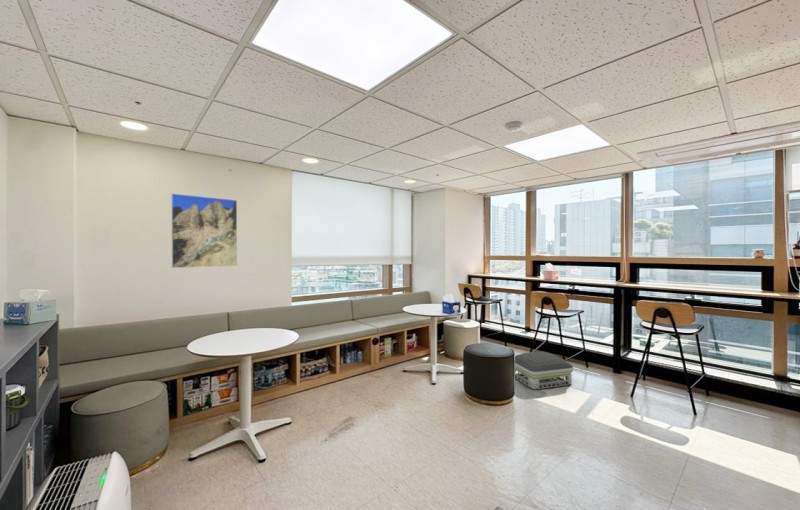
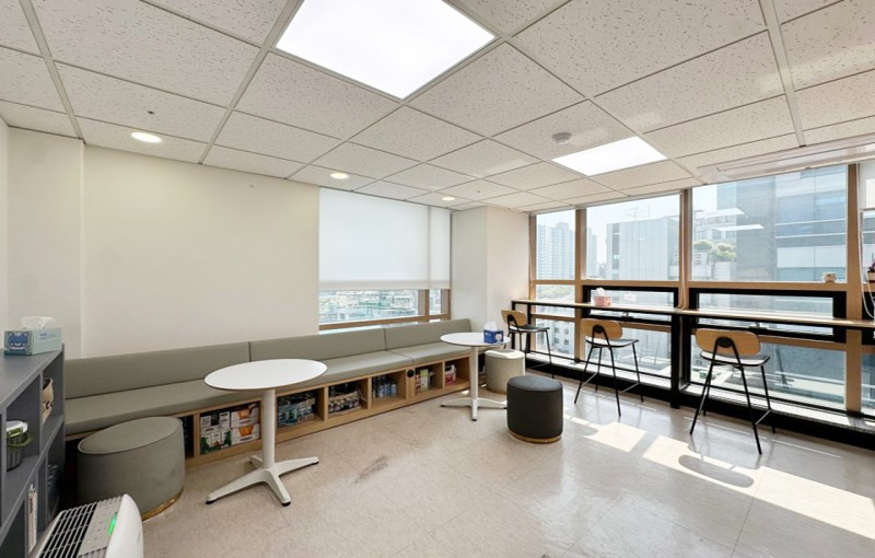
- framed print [170,192,238,269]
- air purifier [514,351,575,391]
